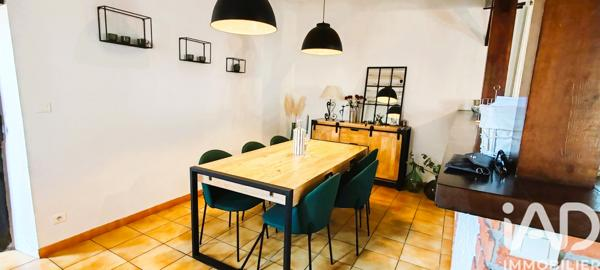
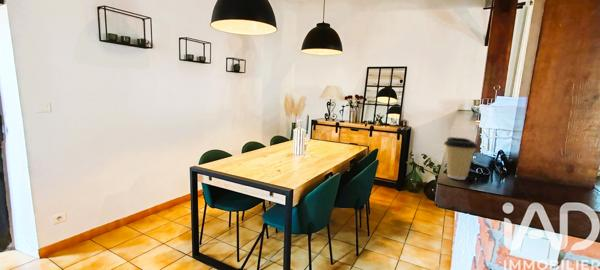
+ coffee cup [443,136,479,181]
